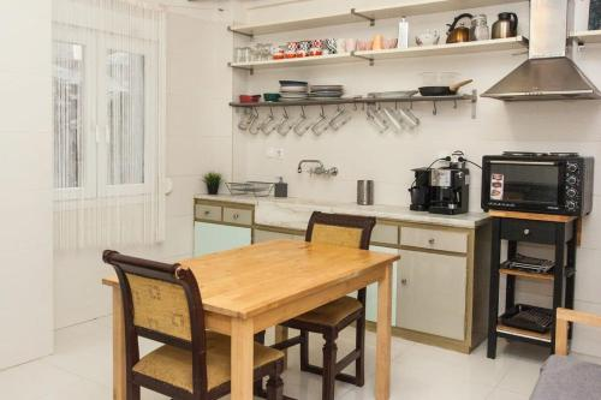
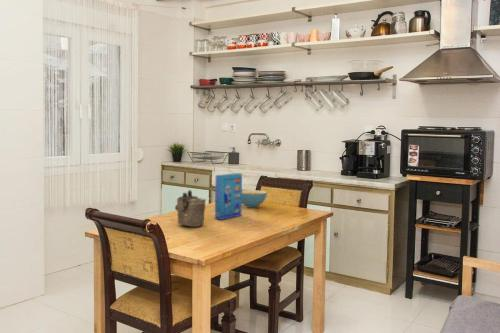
+ teapot [174,189,207,228]
+ cereal box [214,172,243,221]
+ cereal bowl [242,189,268,209]
